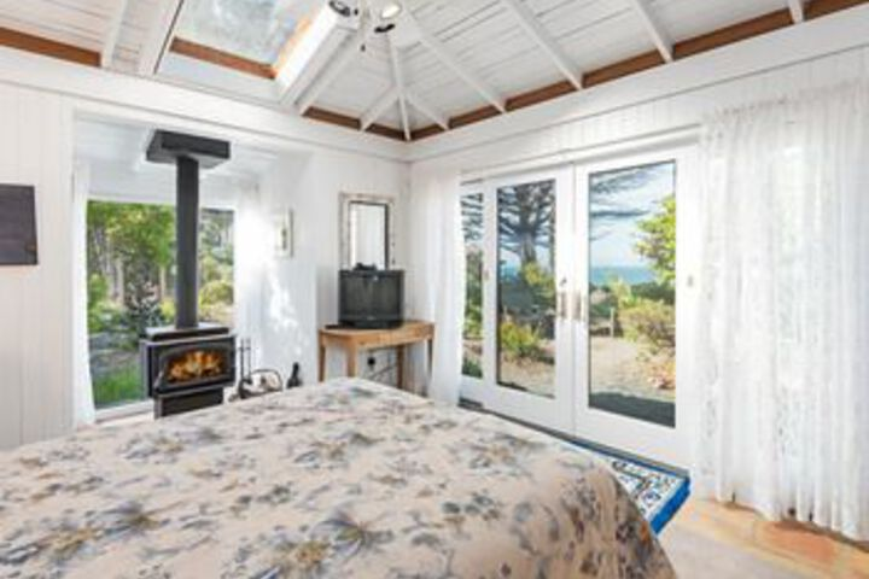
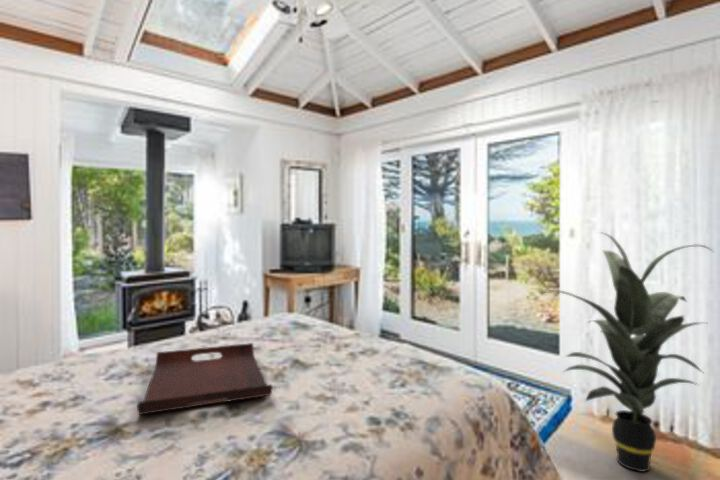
+ indoor plant [540,231,715,473]
+ serving tray [136,342,274,416]
